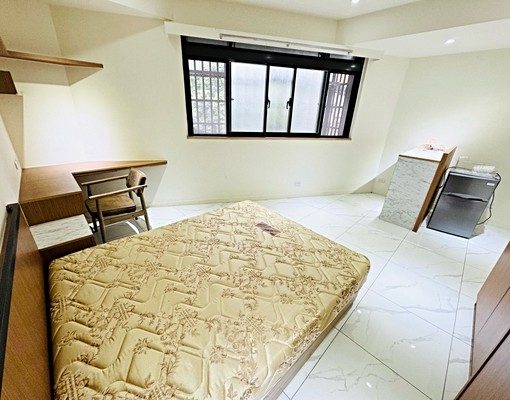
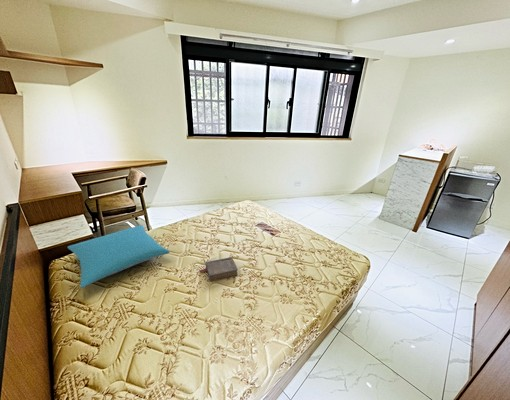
+ pillow [67,224,170,289]
+ book [198,256,238,282]
